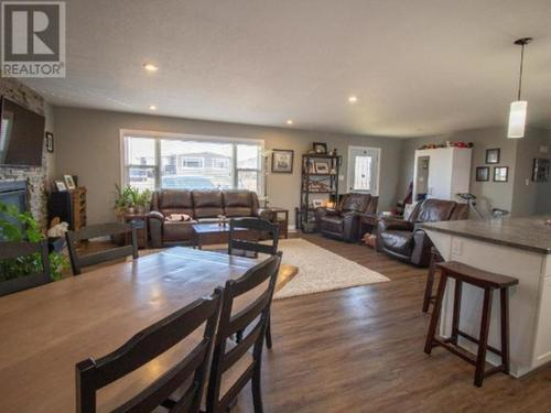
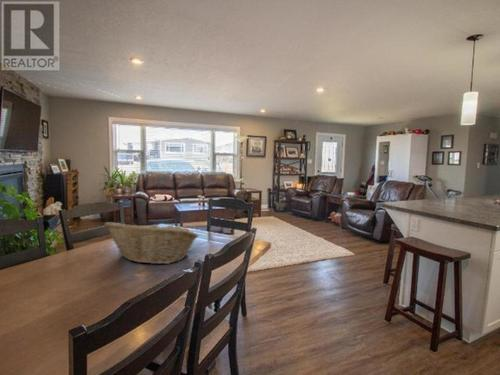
+ fruit basket [103,219,200,265]
